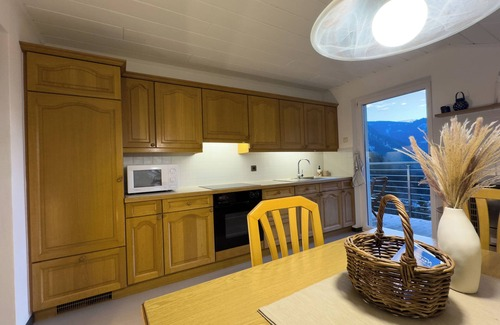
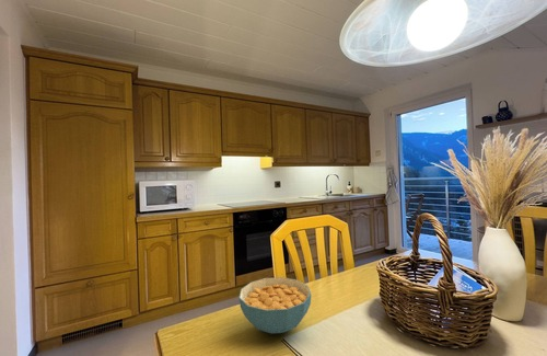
+ cereal bowl [238,276,313,334]
